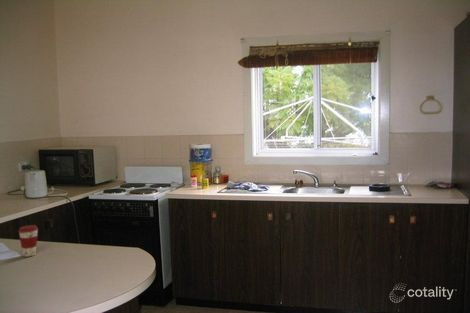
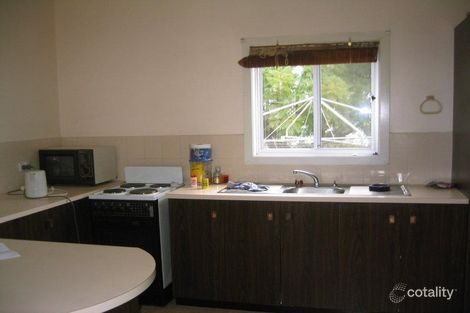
- coffee cup [17,224,39,257]
